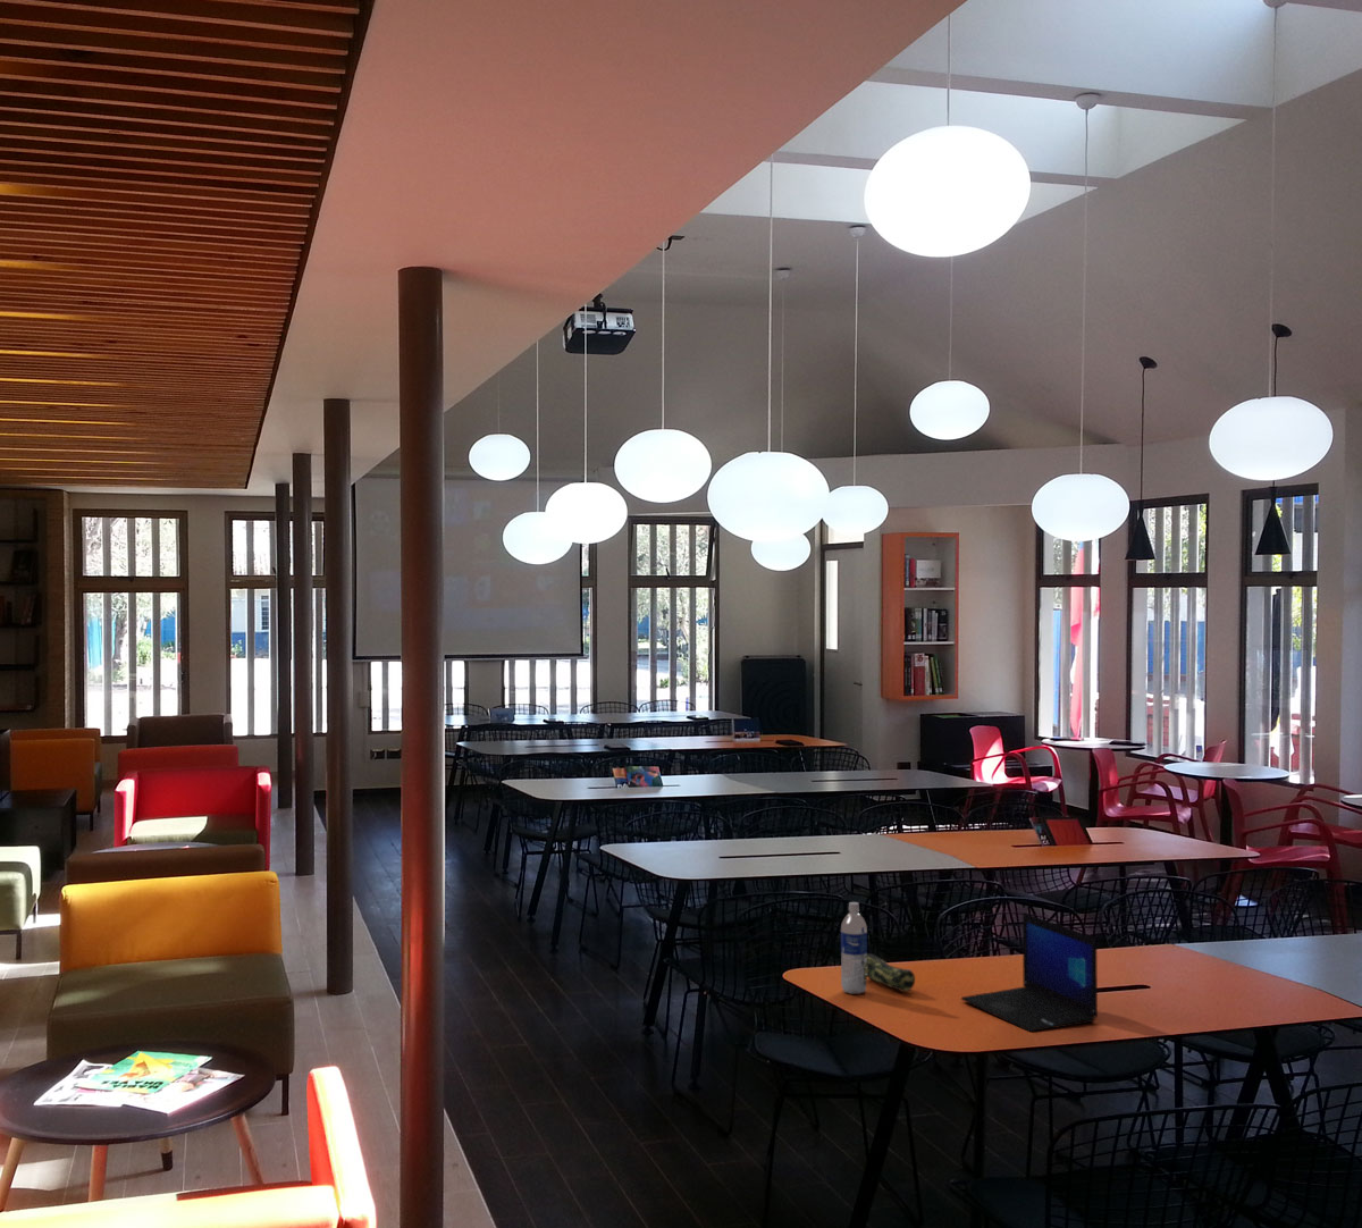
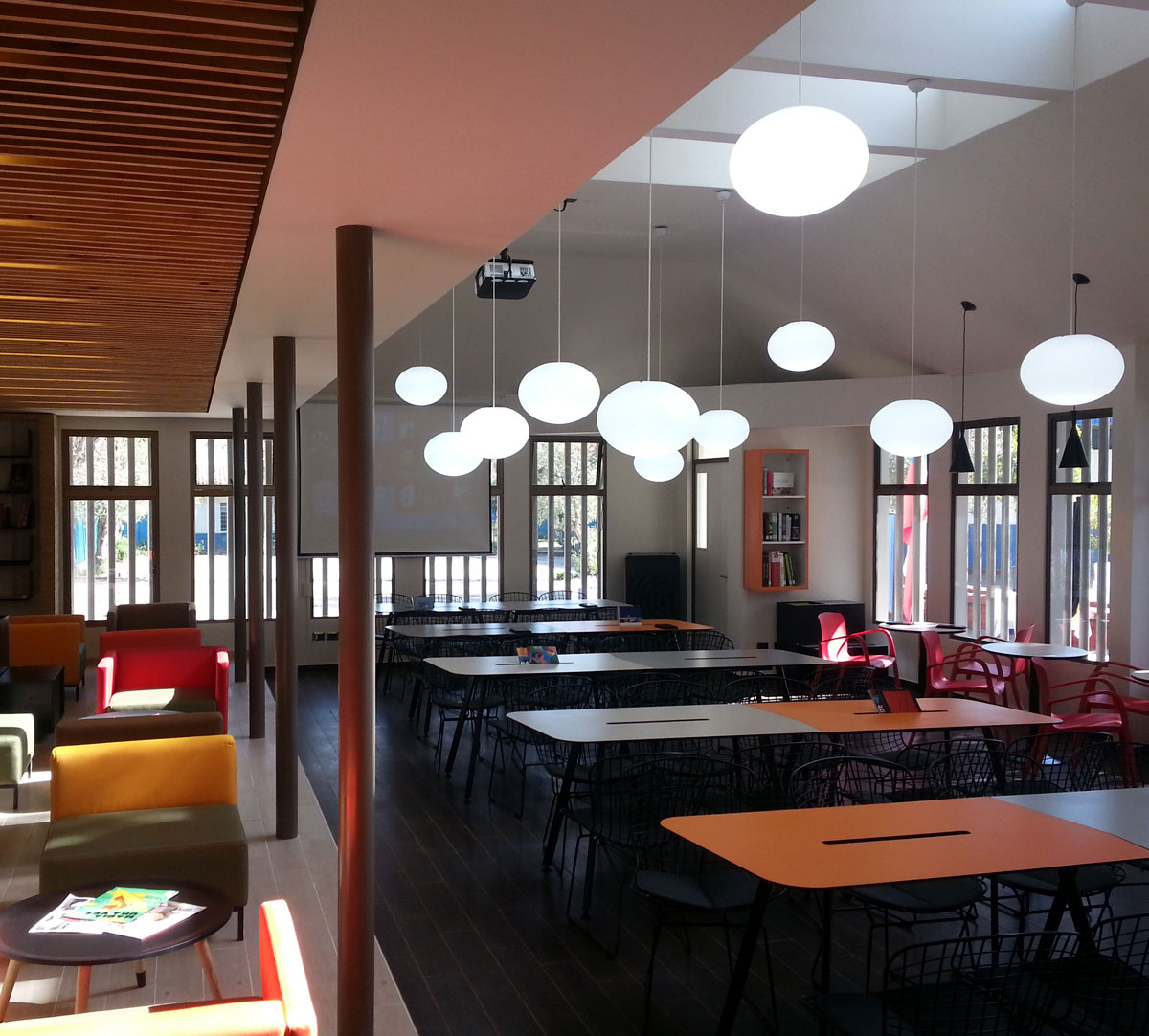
- water bottle [840,901,868,996]
- pencil case [867,952,916,993]
- laptop [960,912,1099,1032]
